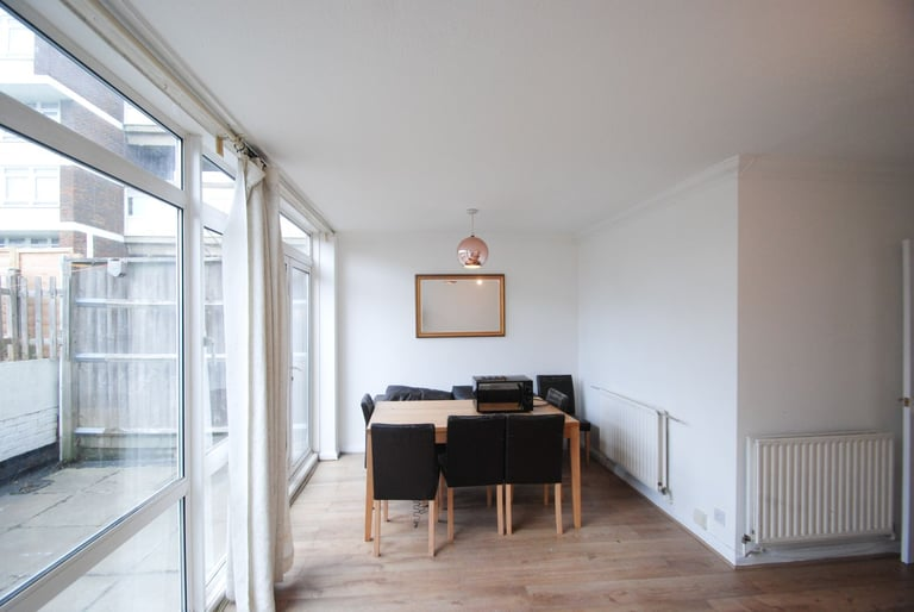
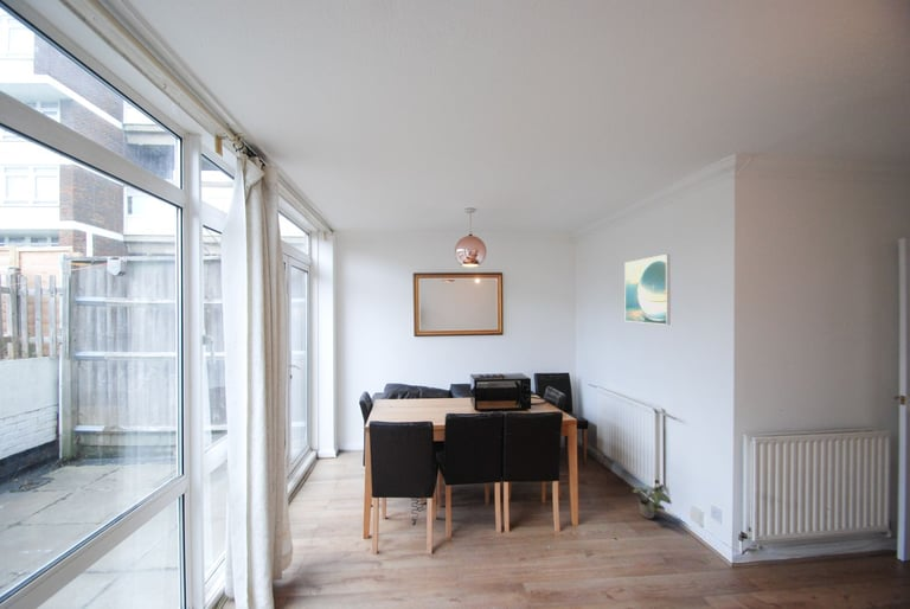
+ potted plant [630,486,673,520]
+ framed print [623,254,671,326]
